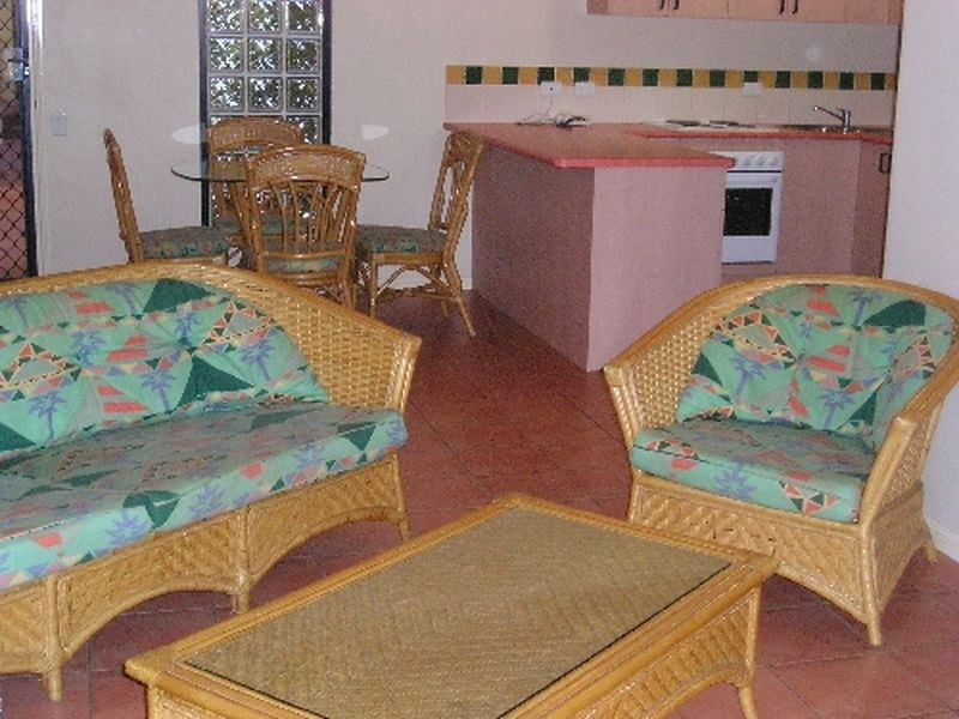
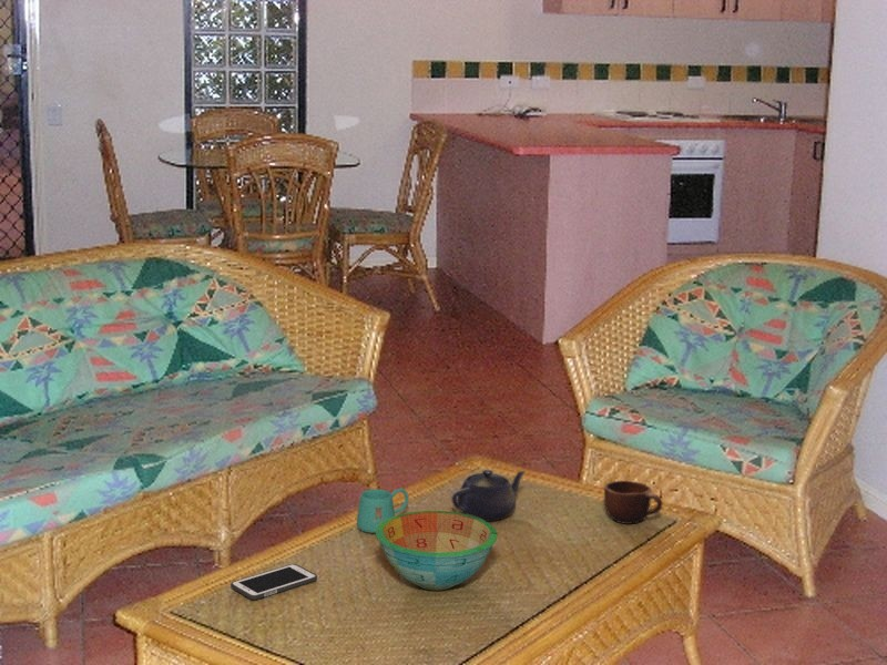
+ bowl [375,510,499,592]
+ teapot [450,469,527,522]
+ mug [356,488,410,534]
+ mug [603,480,663,525]
+ cell phone [230,563,318,601]
